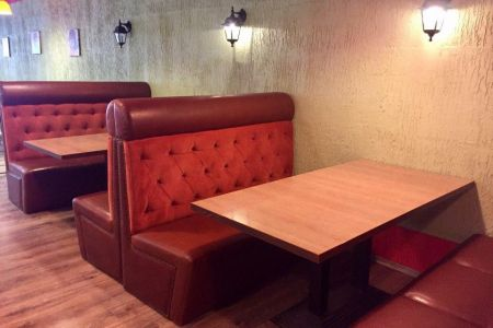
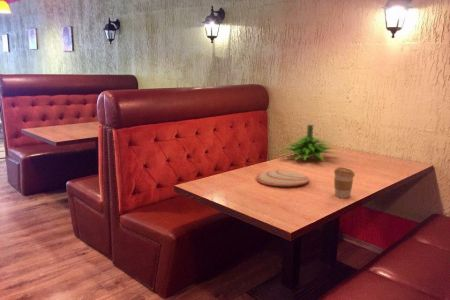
+ coffee cup [333,166,356,199]
+ plate [255,169,311,187]
+ plant [274,124,344,163]
